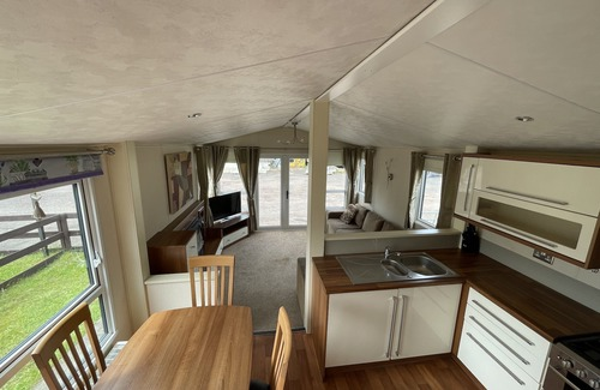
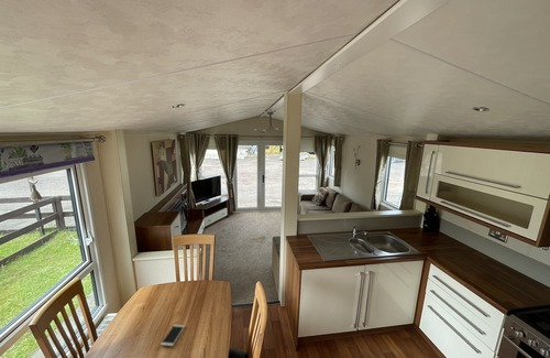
+ smartphone [160,324,186,347]
